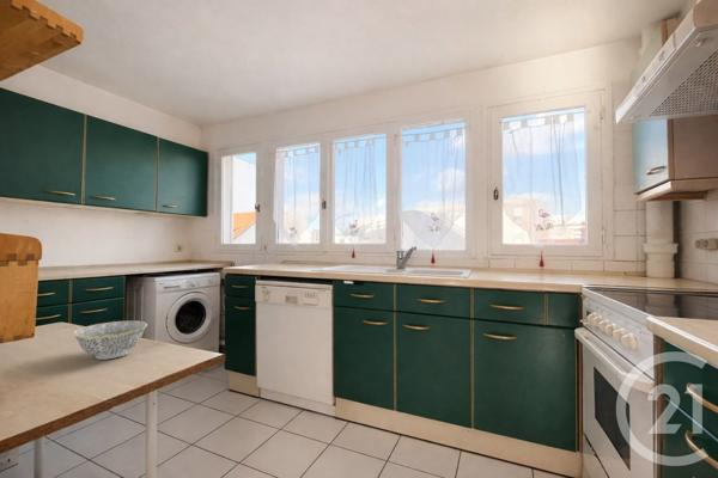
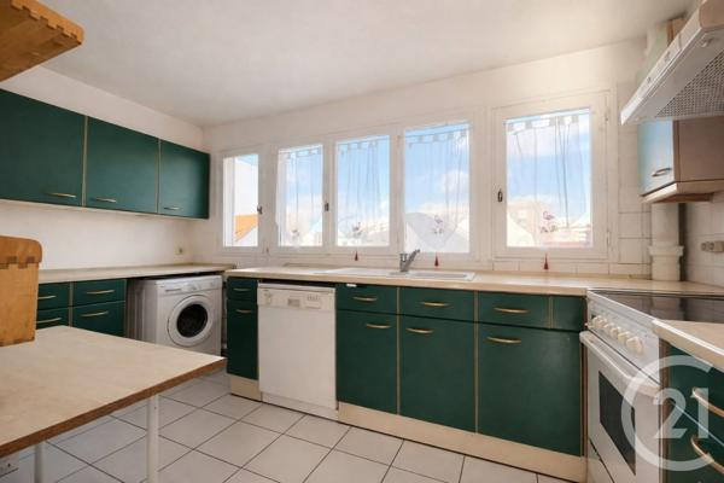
- bowl [72,320,148,361]
